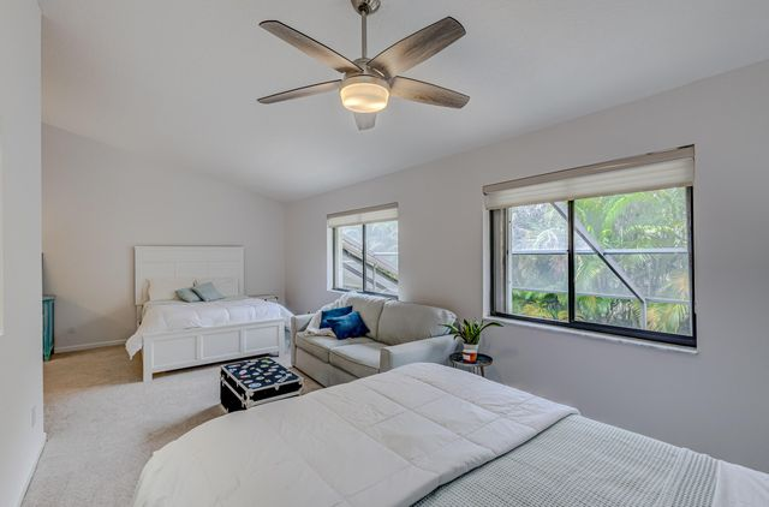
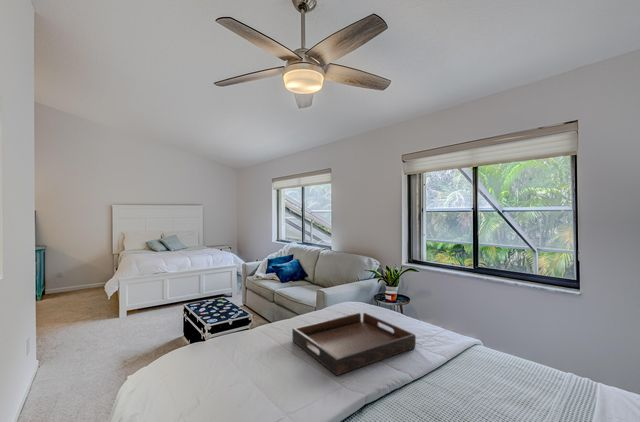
+ serving tray [291,312,417,376]
